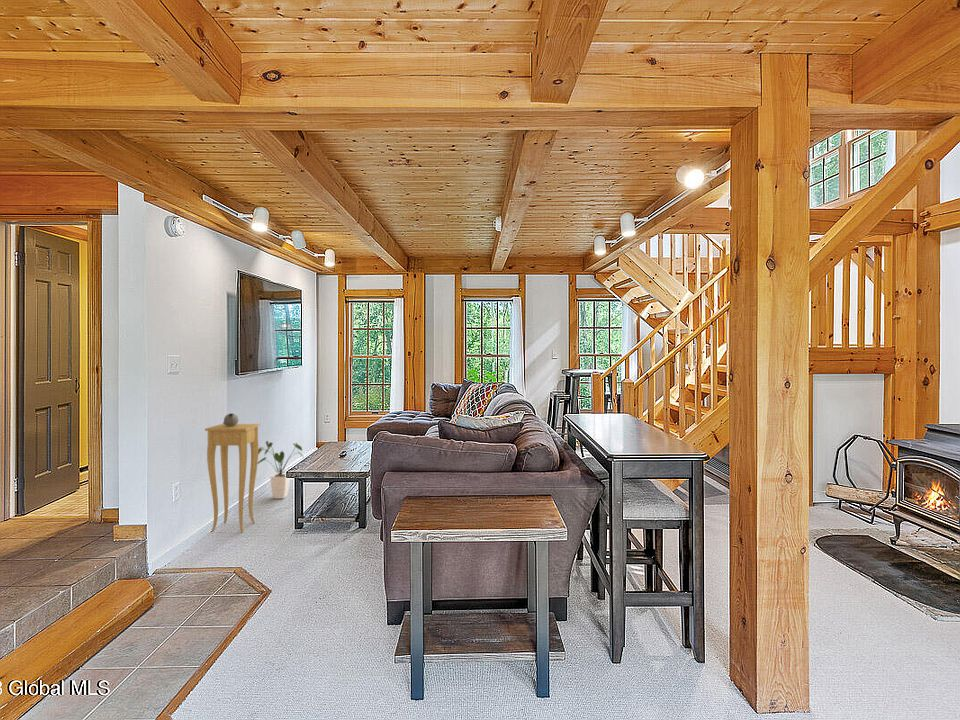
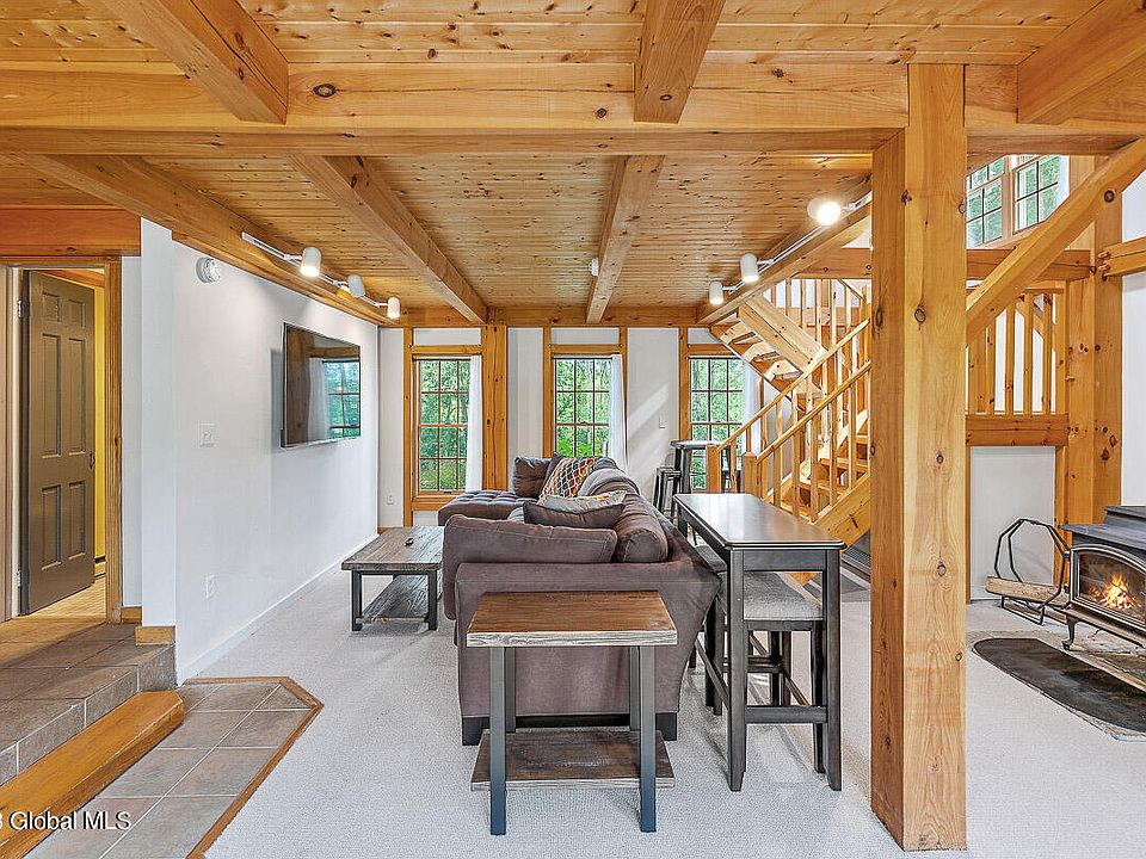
- plant pot [204,412,261,533]
- house plant [257,440,305,500]
